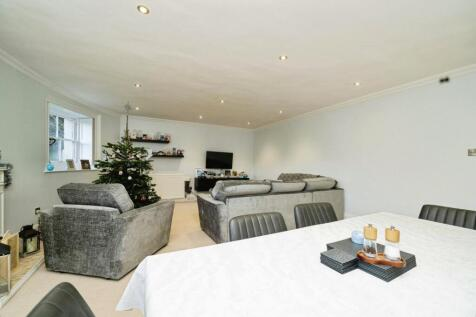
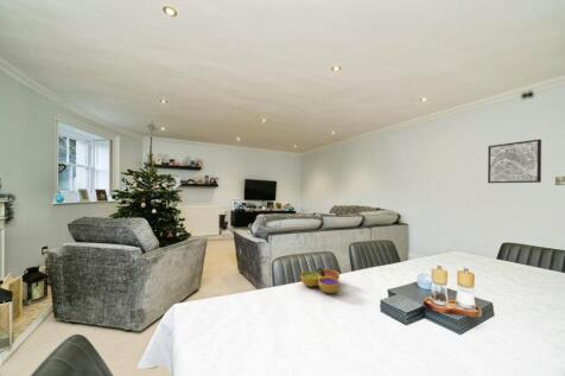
+ decorative bowl [299,267,341,294]
+ wall art [487,138,542,184]
